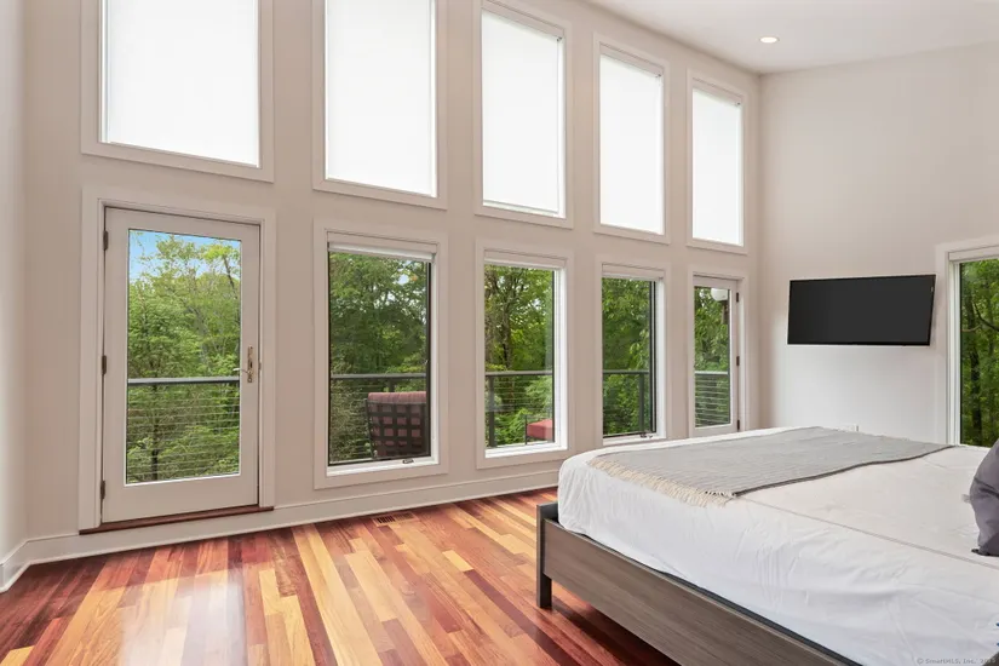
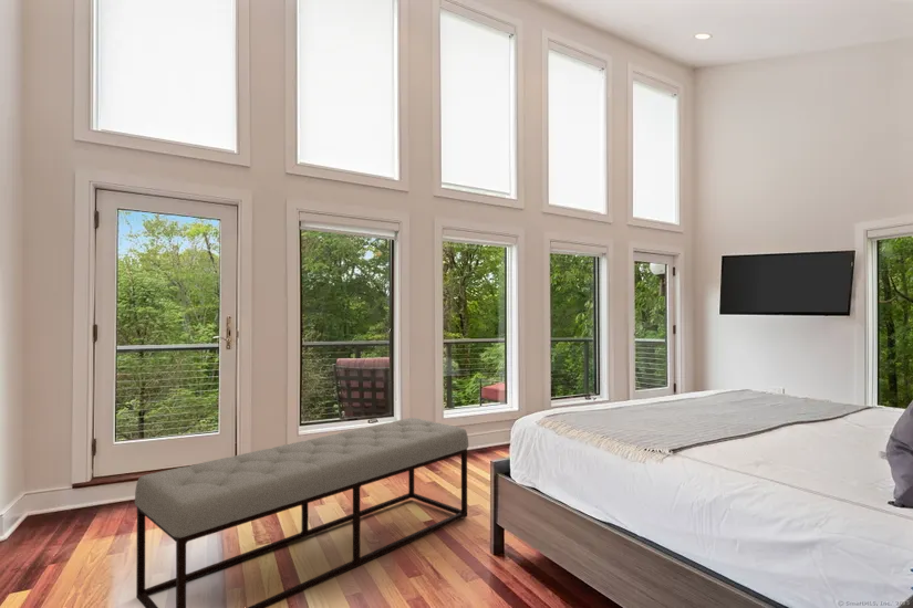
+ bench [134,417,469,608]
